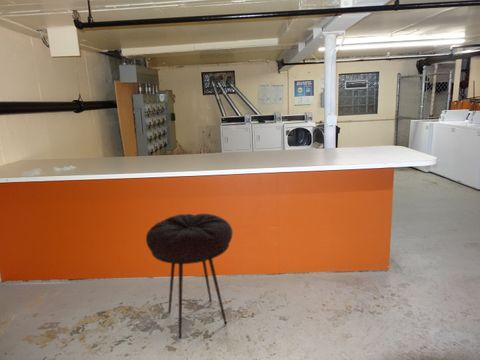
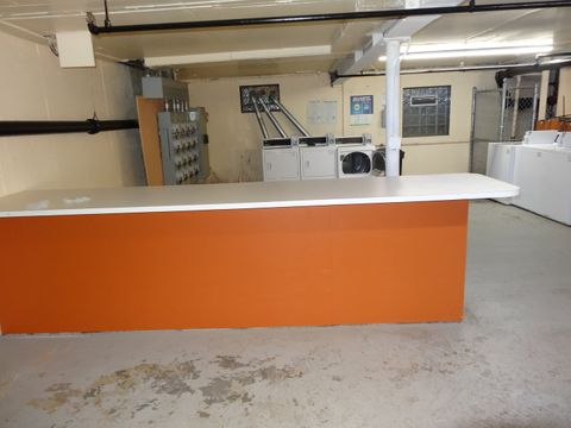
- stool [145,213,234,340]
